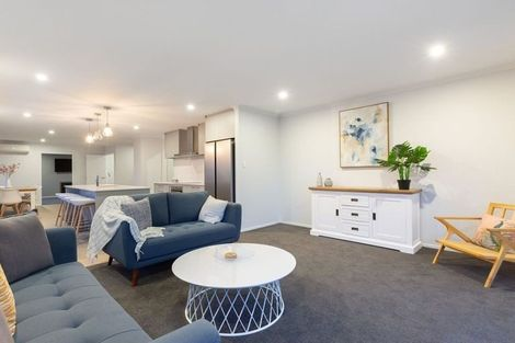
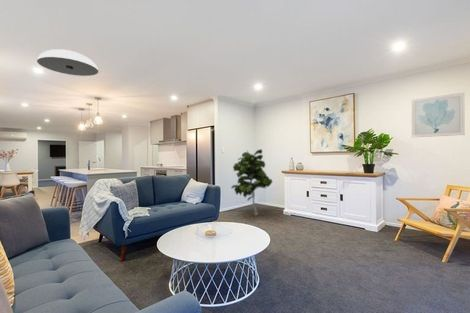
+ ceiling light [36,48,99,77]
+ indoor plant [230,148,273,216]
+ wall art [410,91,466,139]
